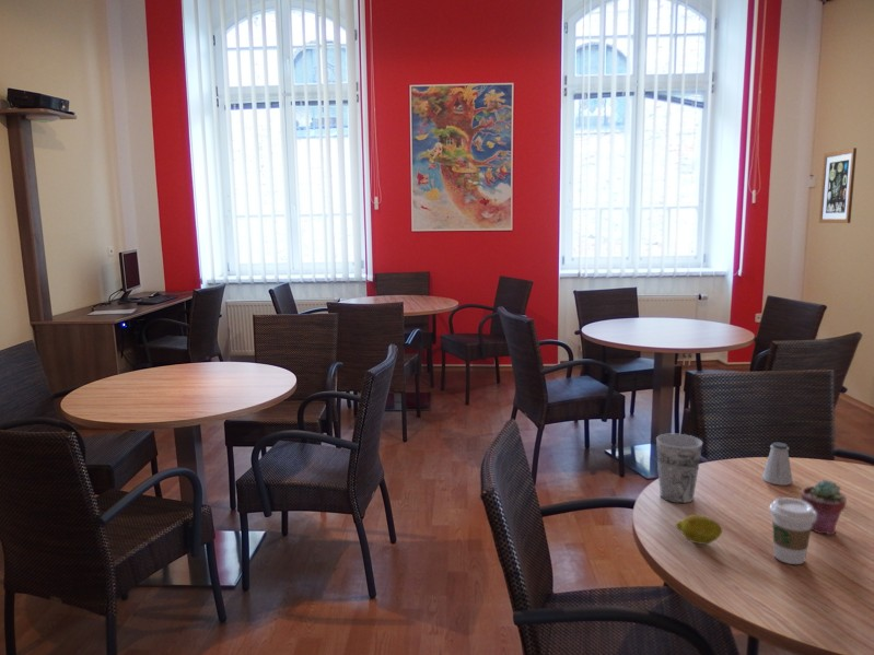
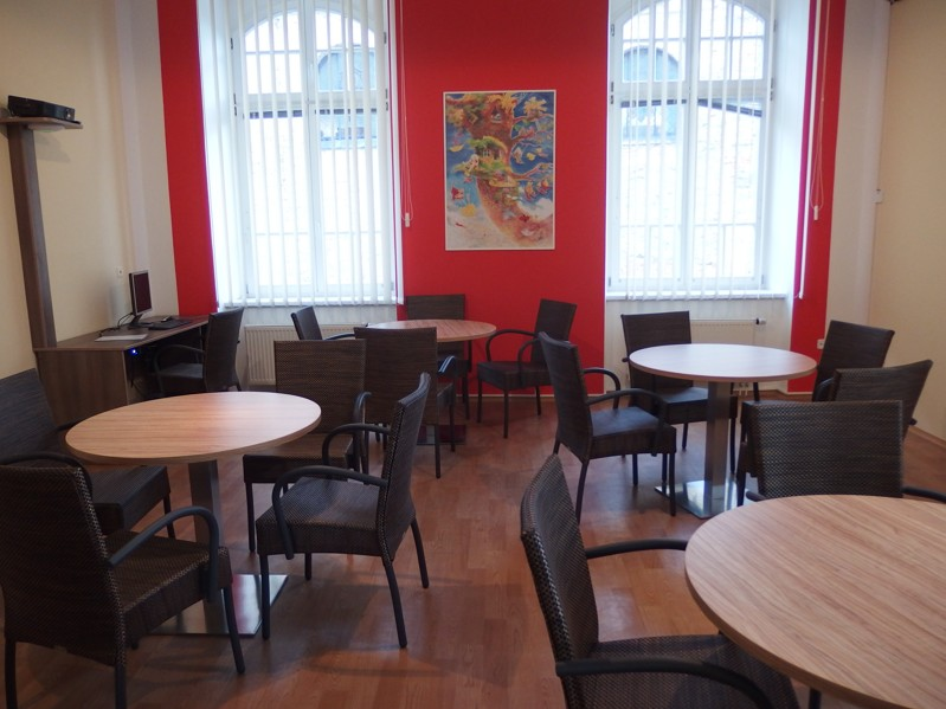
- wall art [818,147,858,224]
- fruit [674,514,723,546]
- cup [655,433,703,504]
- coffee cup [768,496,817,565]
- saltshaker [761,441,794,487]
- potted succulent [800,479,848,536]
